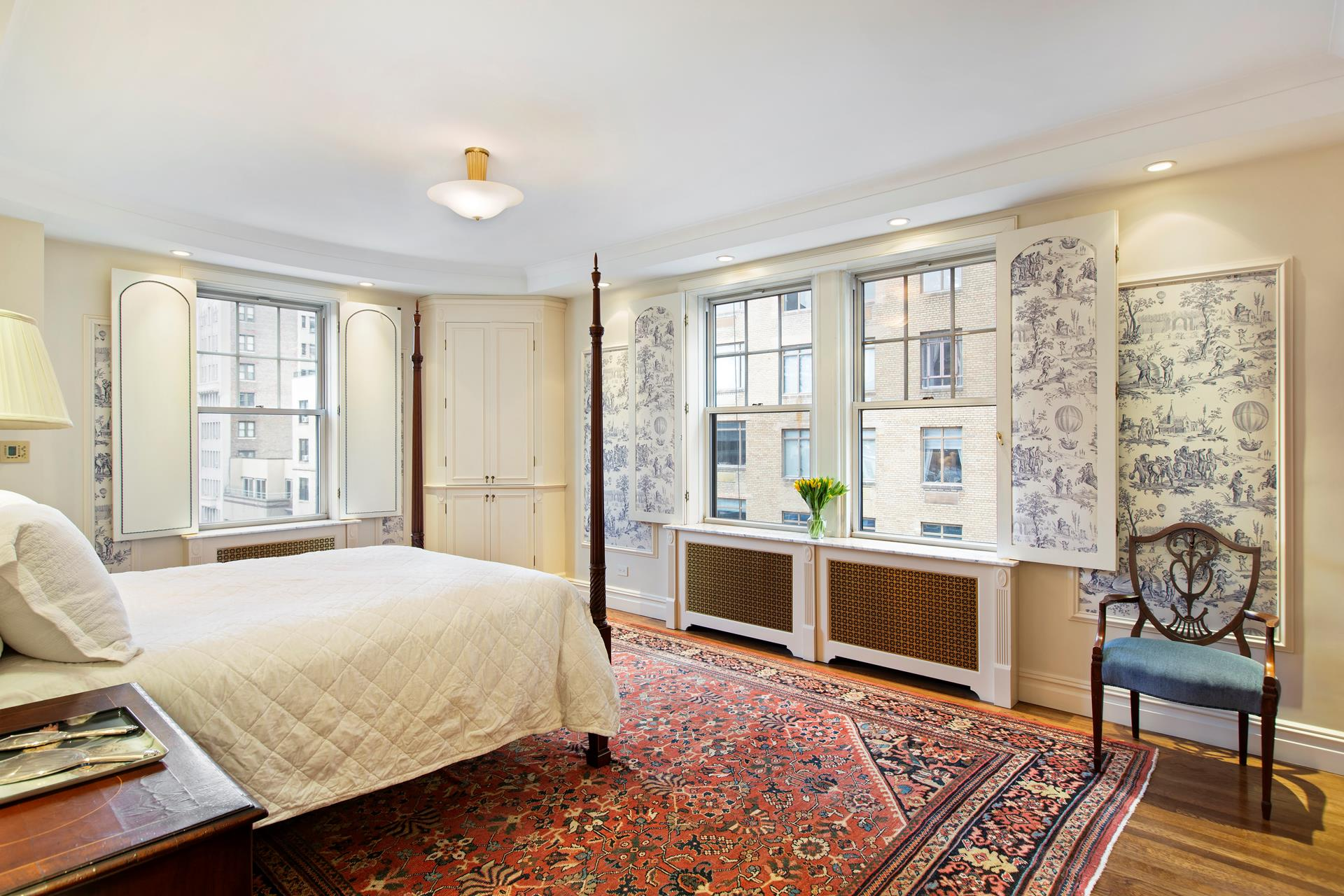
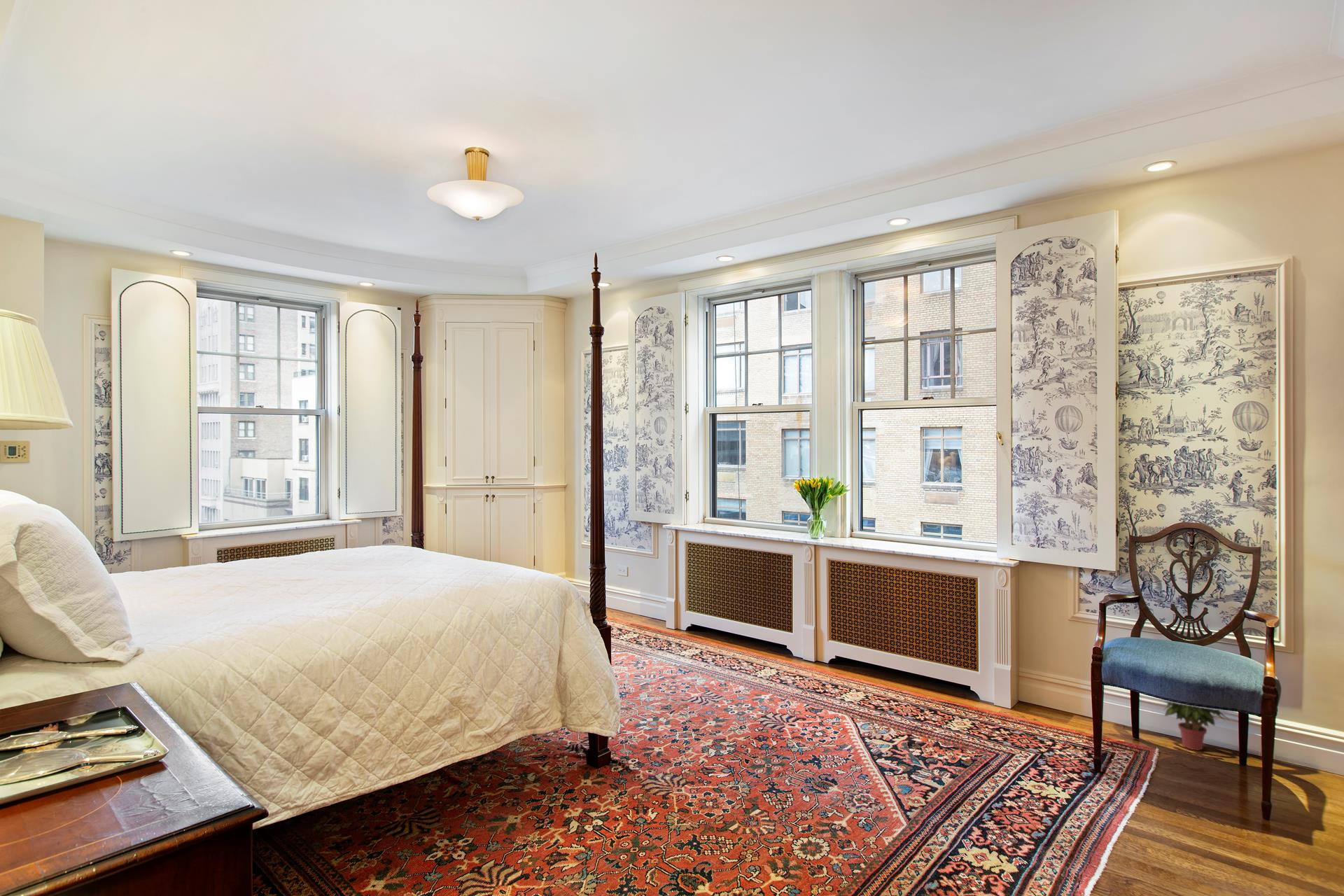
+ potted plant [1163,701,1229,751]
